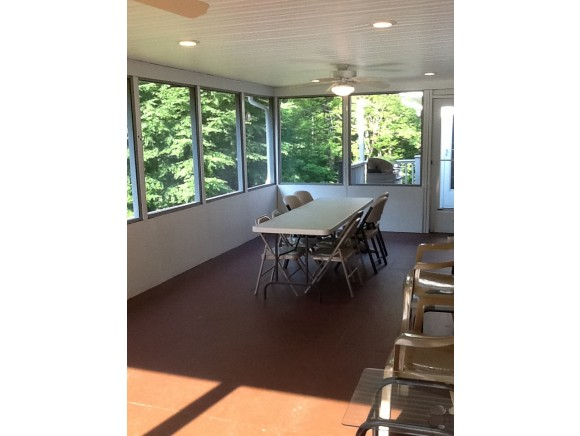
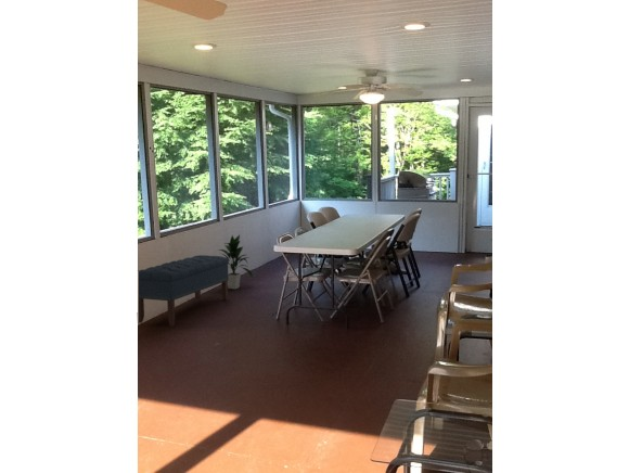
+ bench [138,254,230,327]
+ indoor plant [217,233,254,290]
